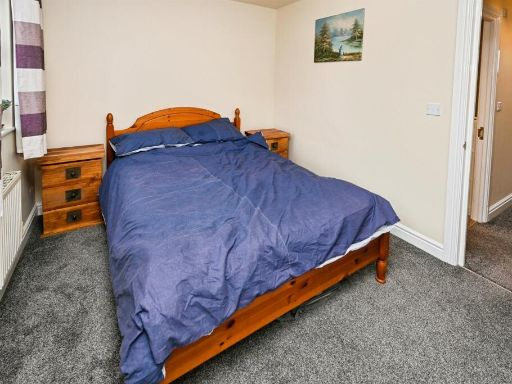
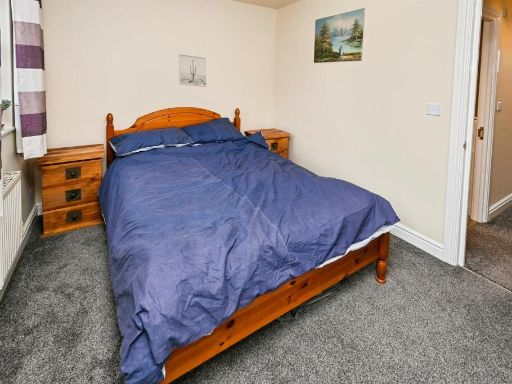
+ wall art [177,53,208,88]
